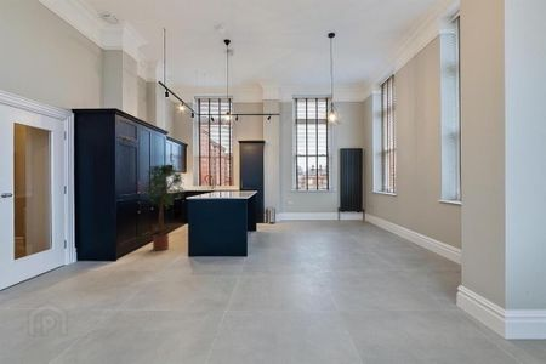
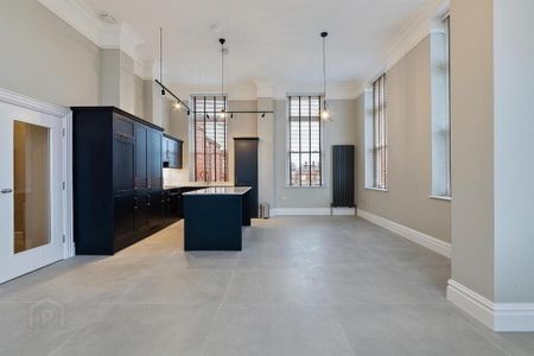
- potted tree [143,163,190,252]
